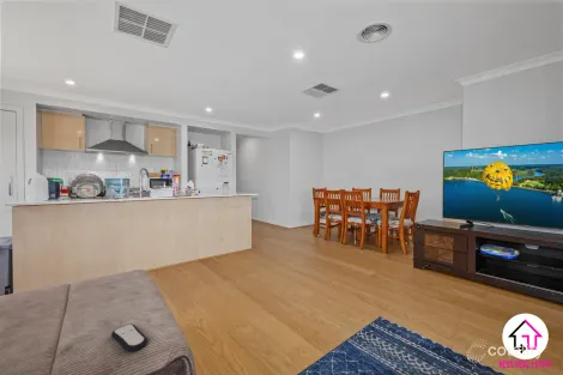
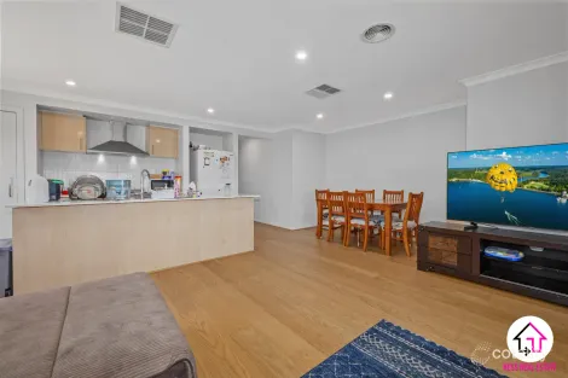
- remote control [110,322,149,353]
